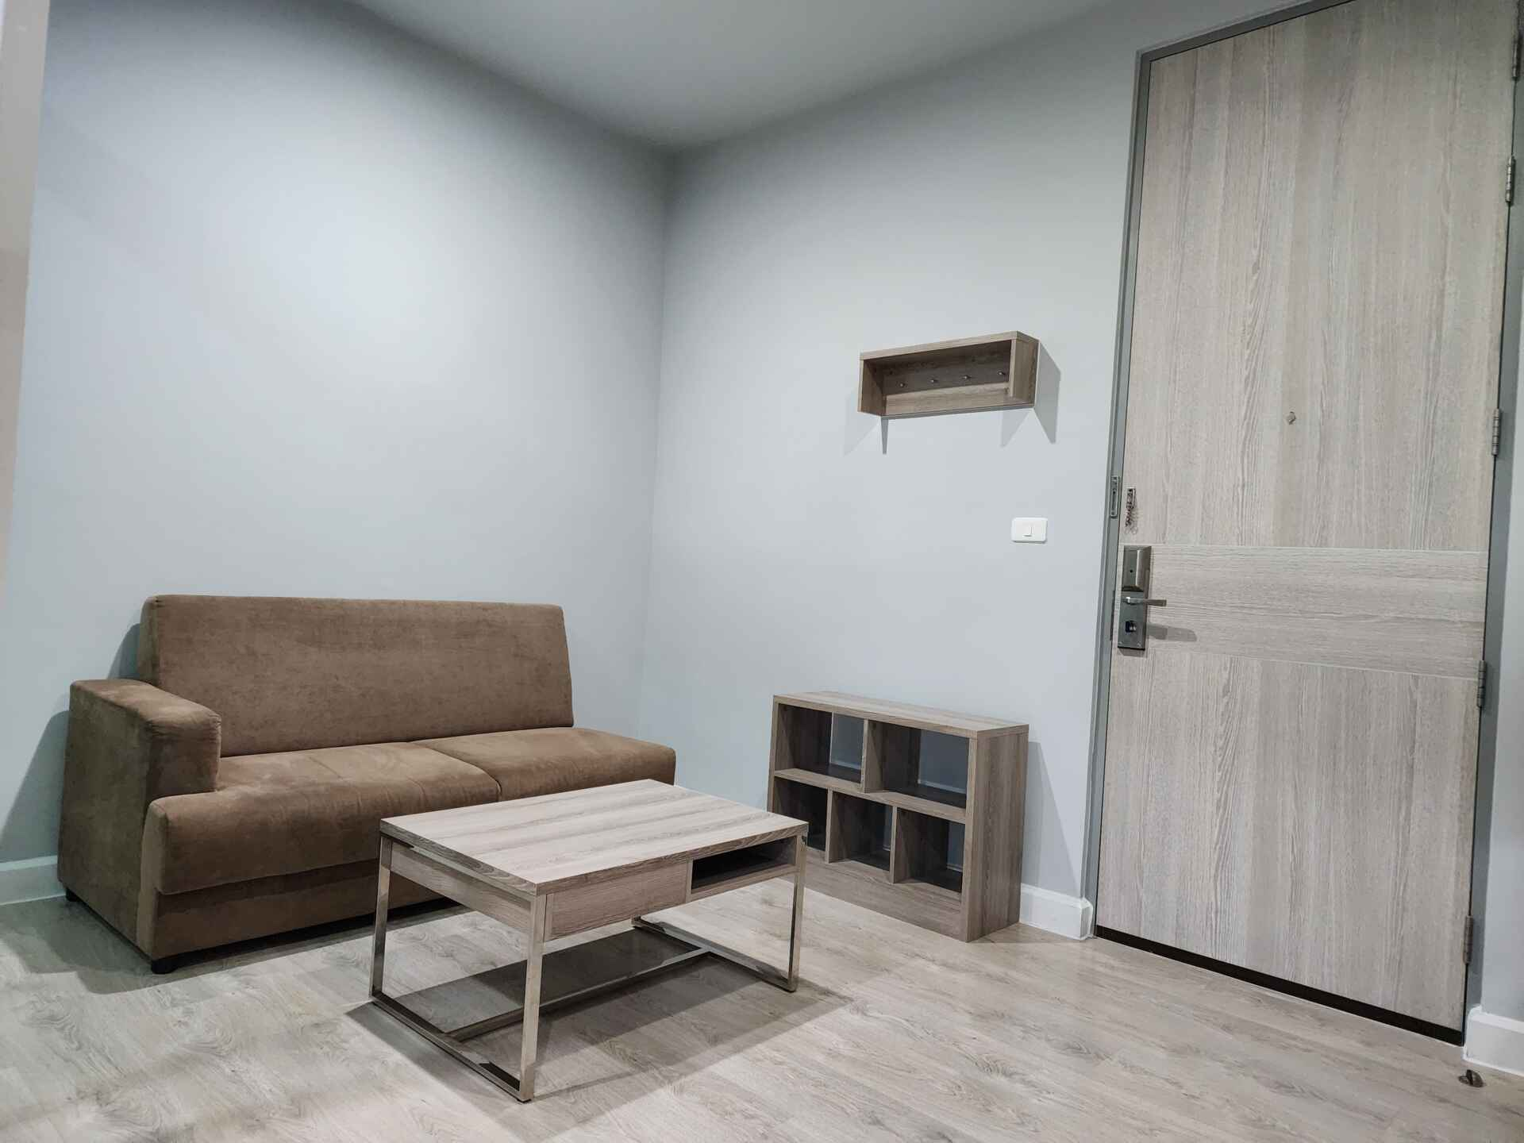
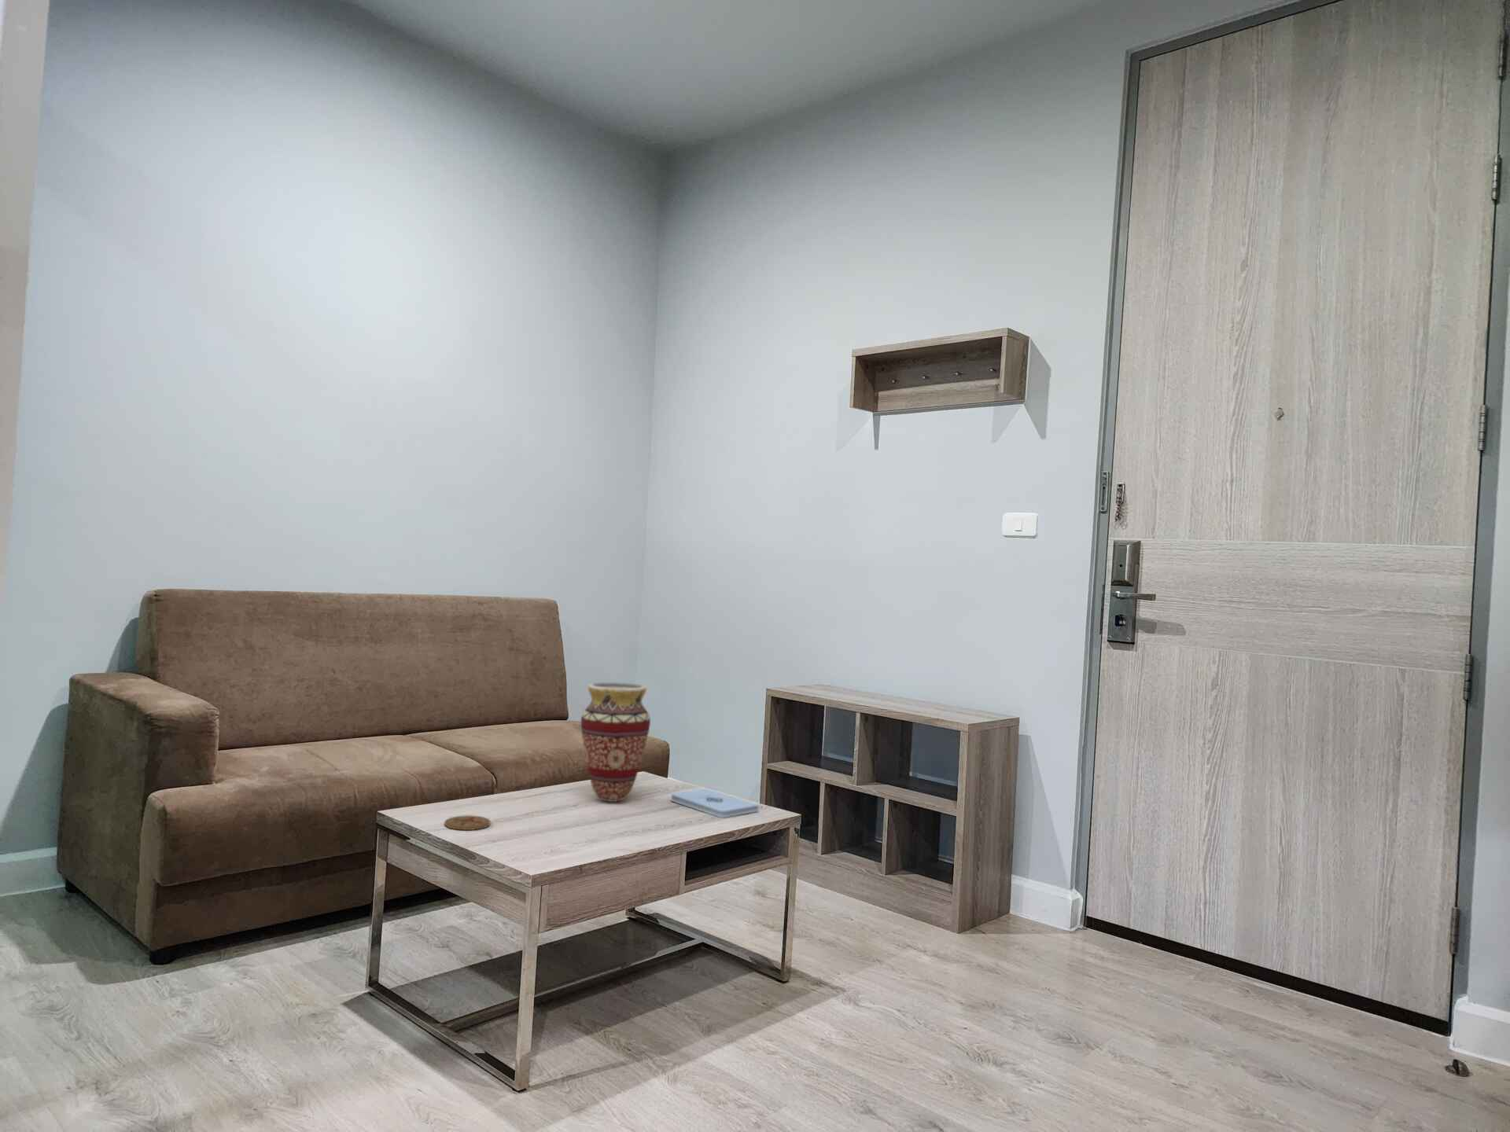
+ vase [580,681,652,803]
+ notepad [671,787,760,818]
+ coaster [443,815,491,831]
